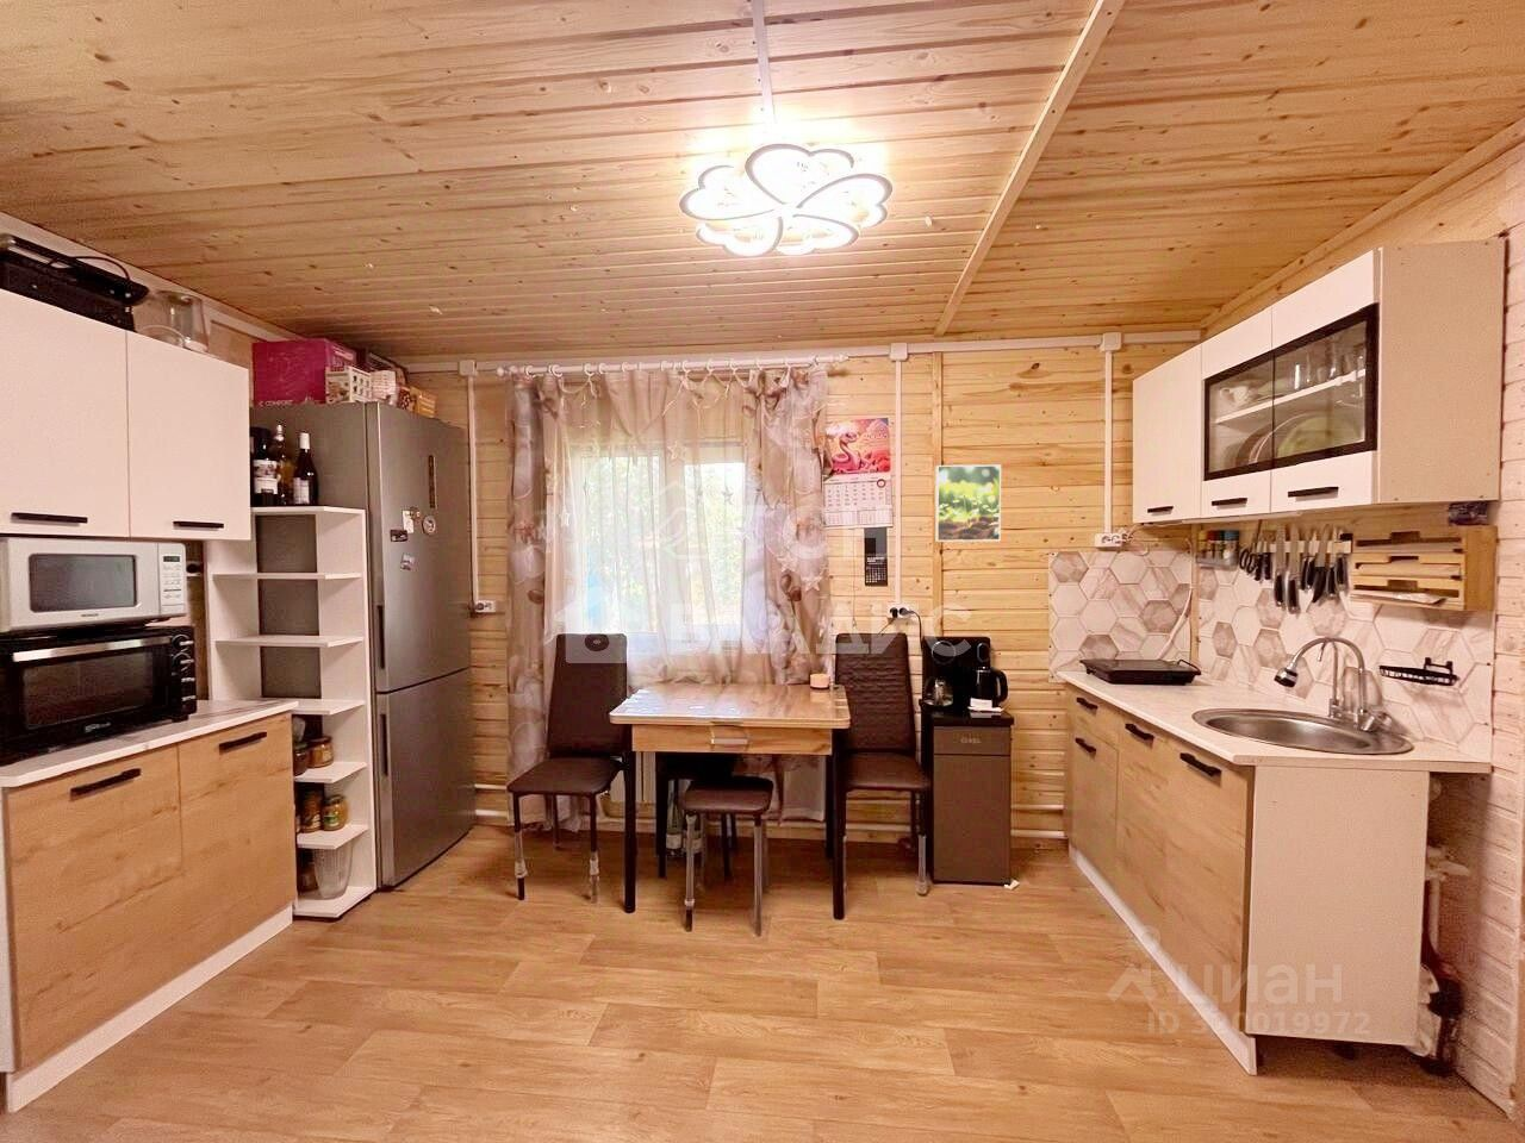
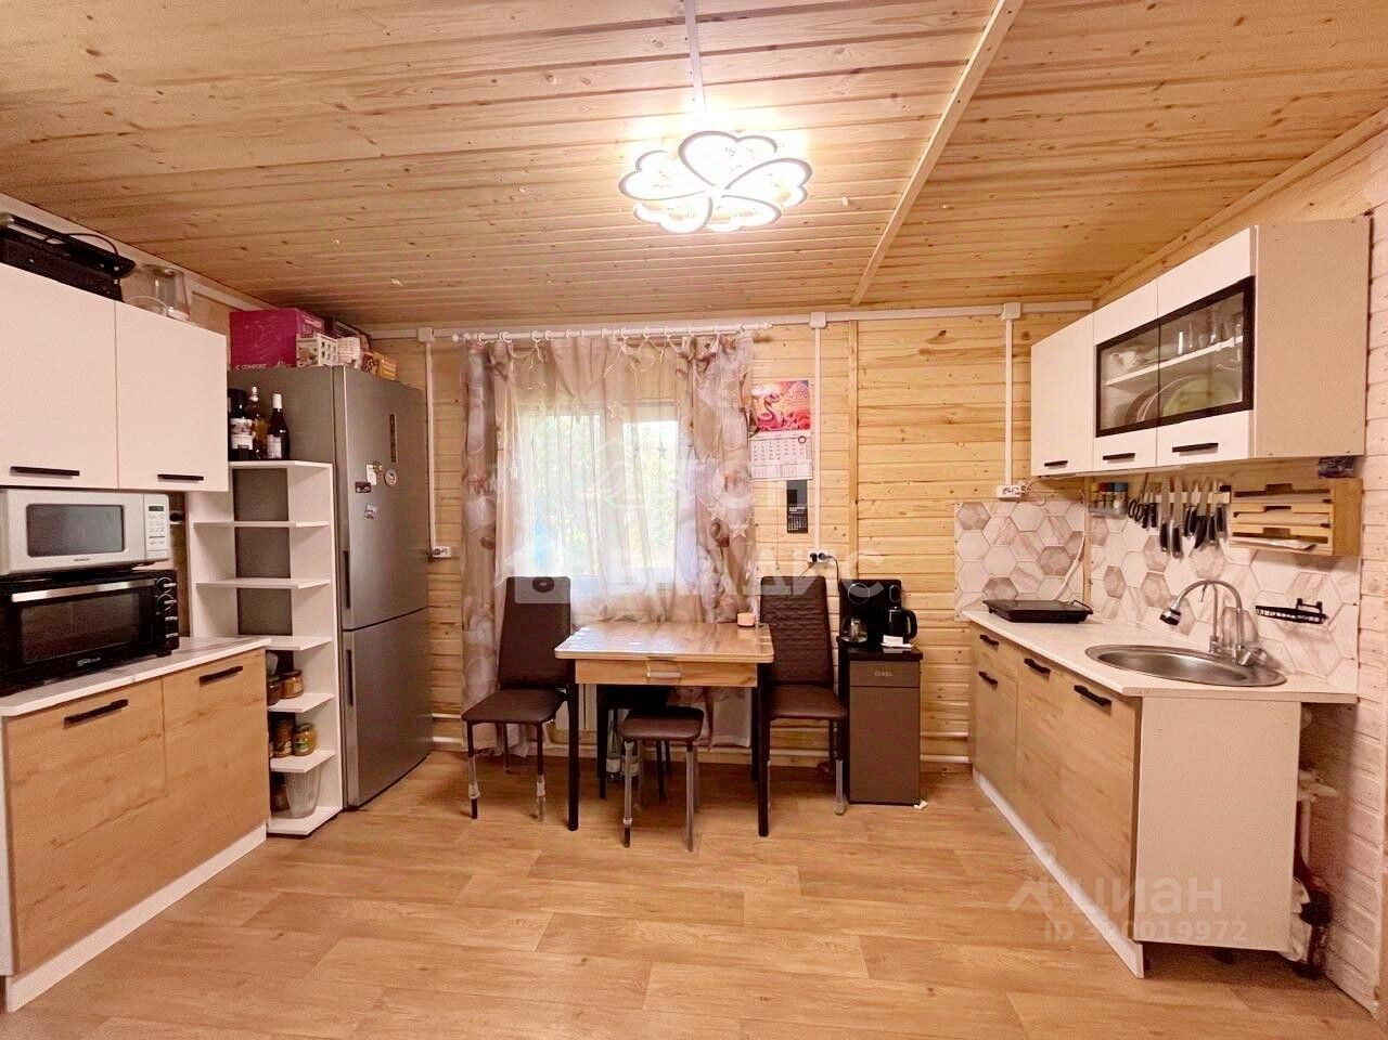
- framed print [934,463,1001,543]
